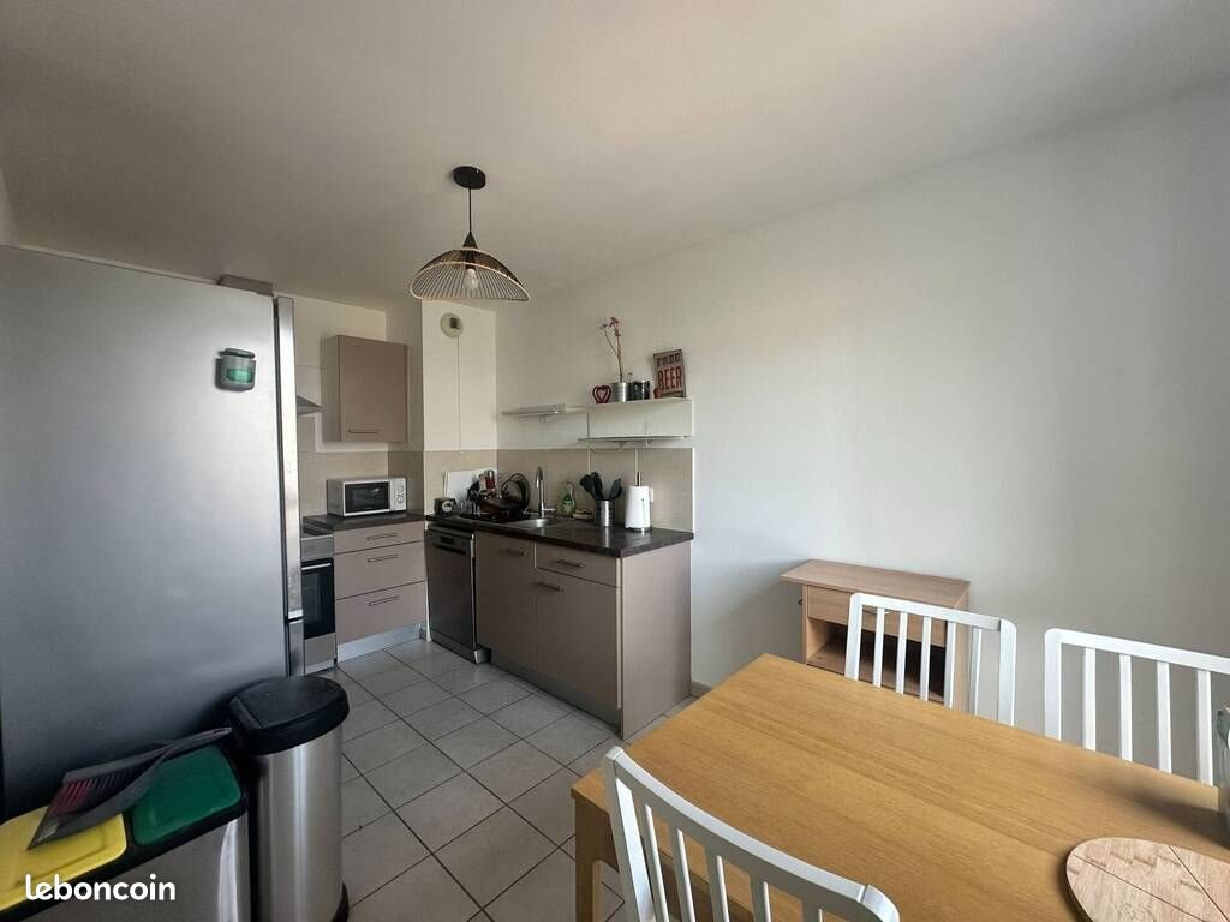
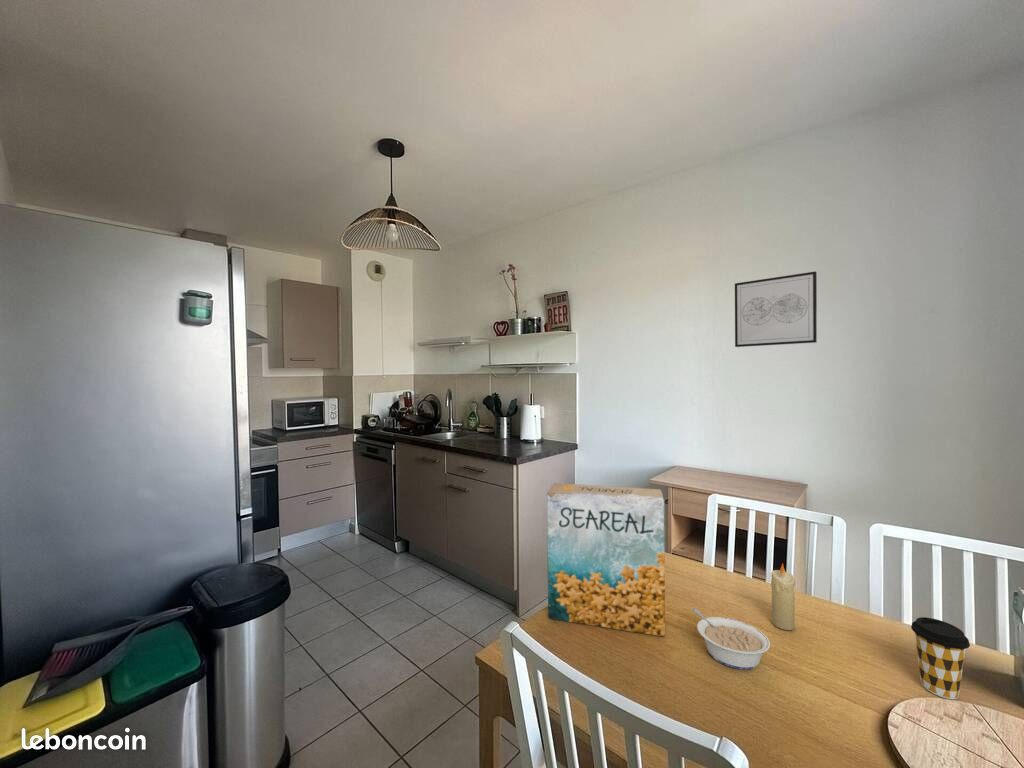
+ cereal box [546,482,666,637]
+ candle [770,562,796,631]
+ legume [691,607,771,671]
+ coffee cup [910,616,971,700]
+ wall art [734,270,818,348]
